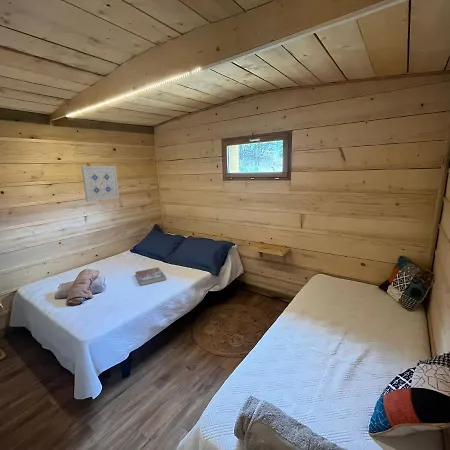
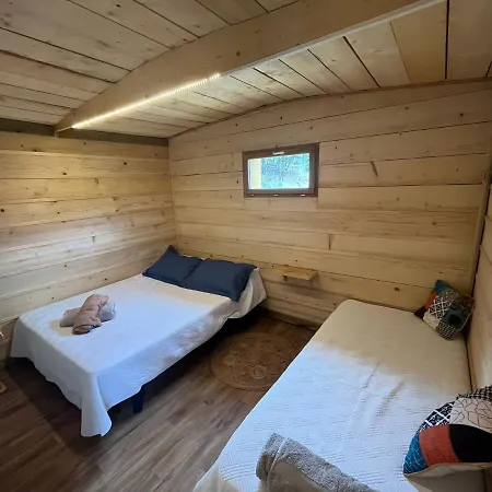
- book [134,266,167,286]
- wall art [80,165,120,203]
